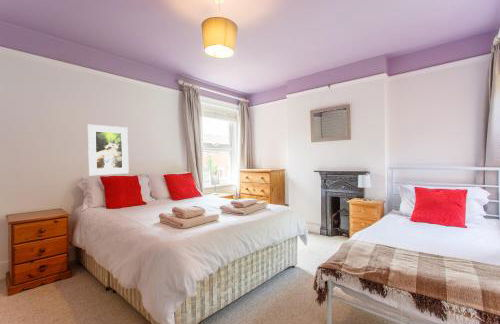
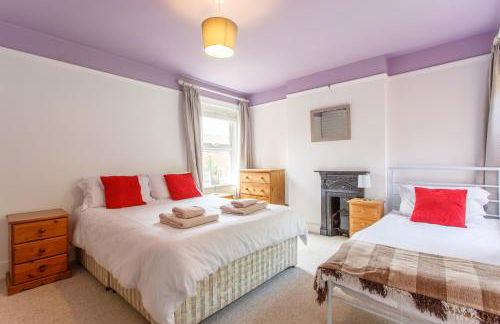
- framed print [87,124,130,176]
